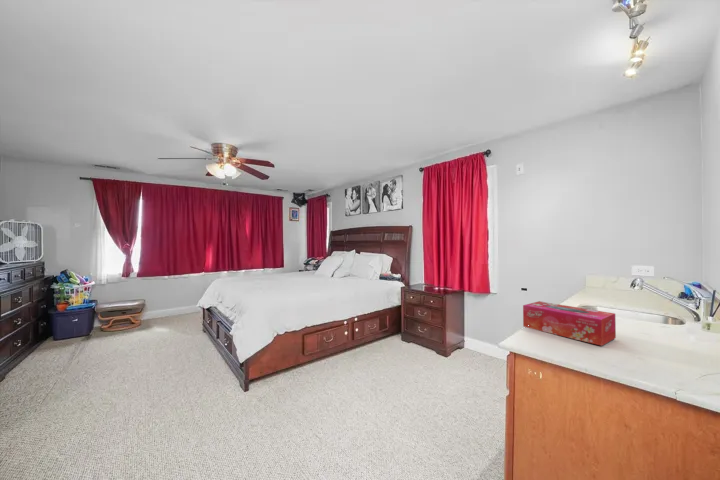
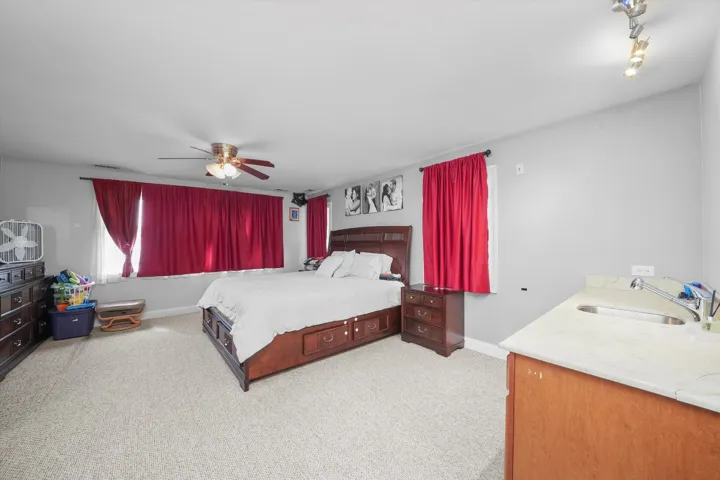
- tissue box [522,300,617,347]
